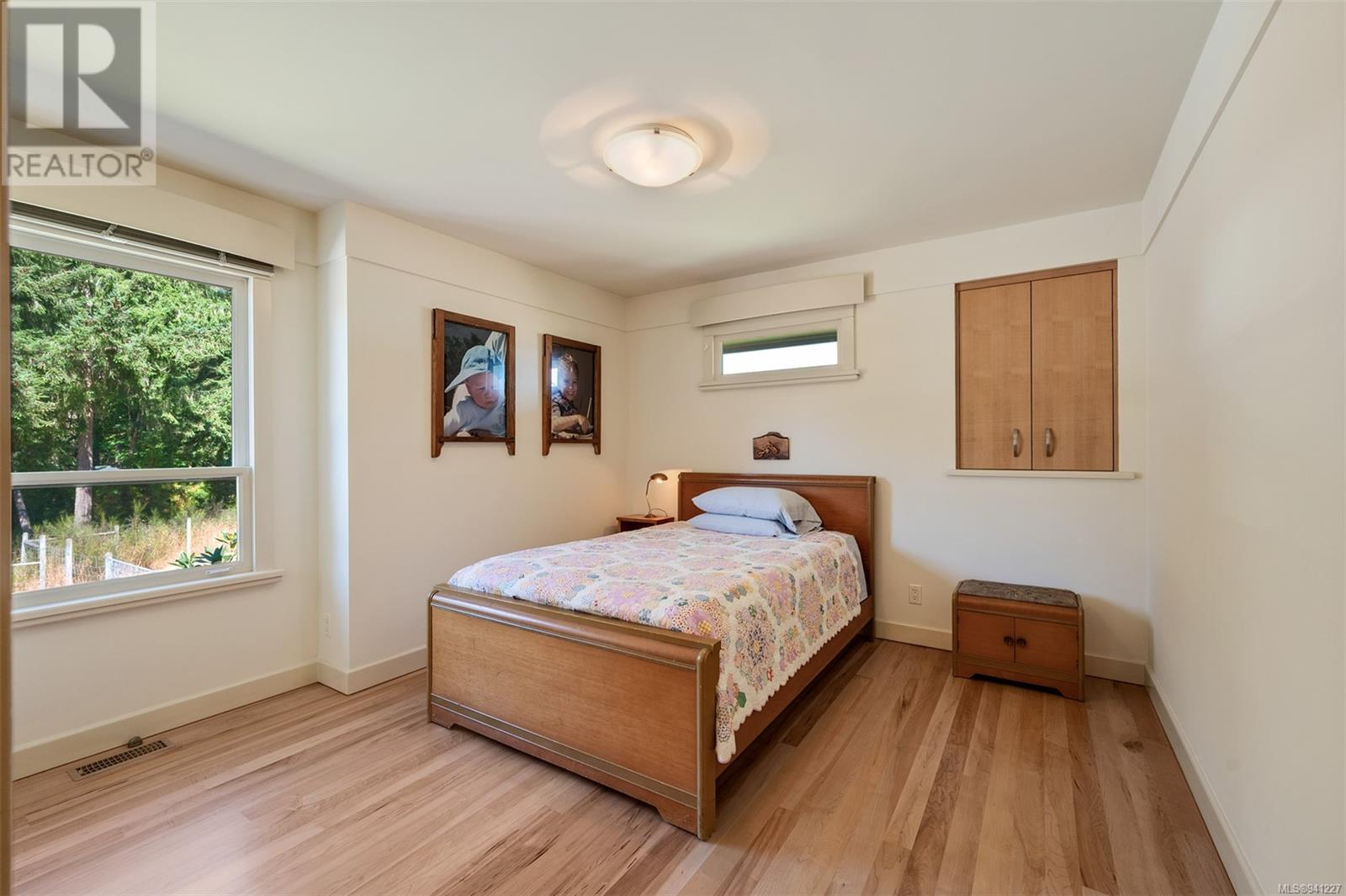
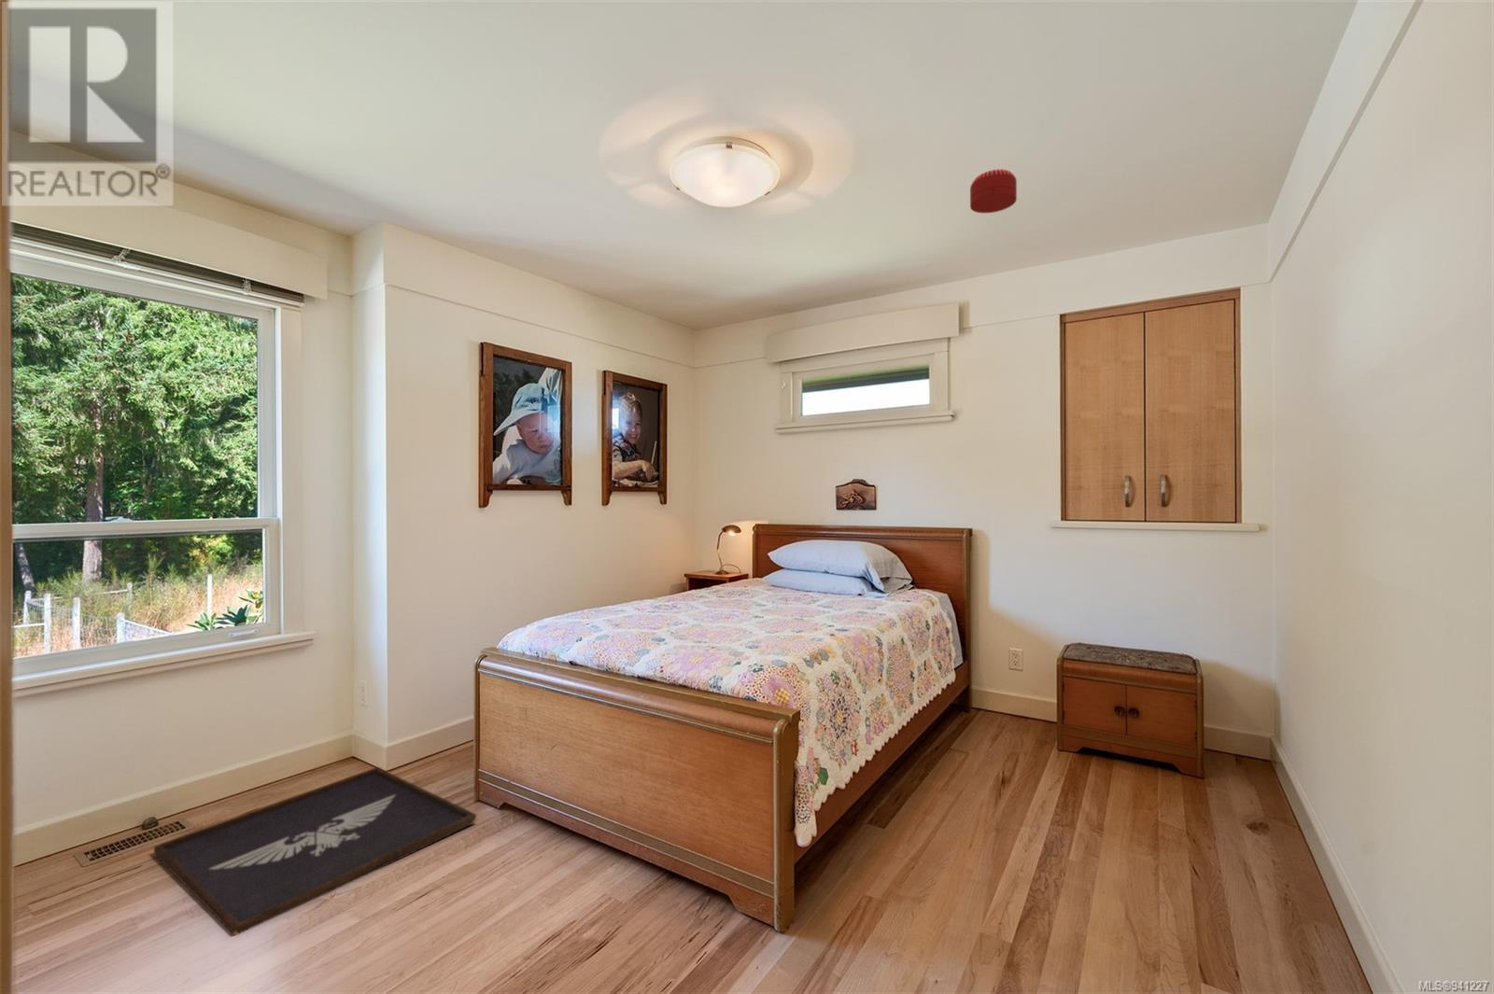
+ doormat [153,767,477,937]
+ smoke detector [969,168,1018,214]
